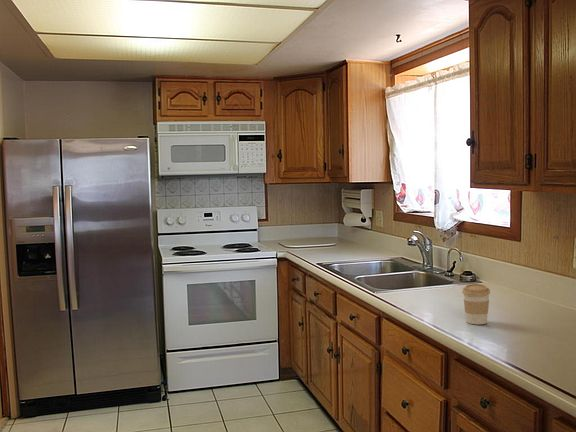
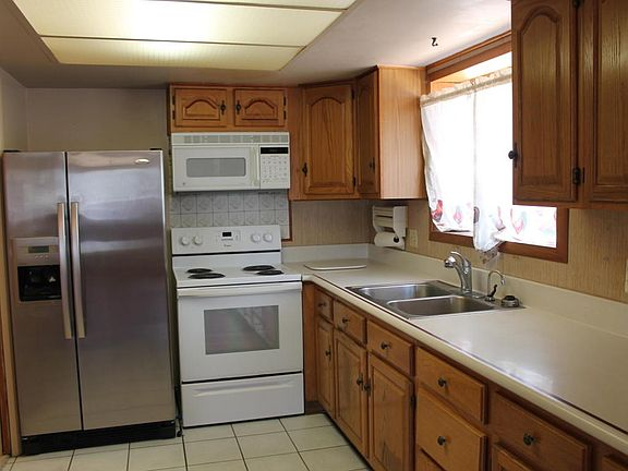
- coffee cup [461,283,491,325]
